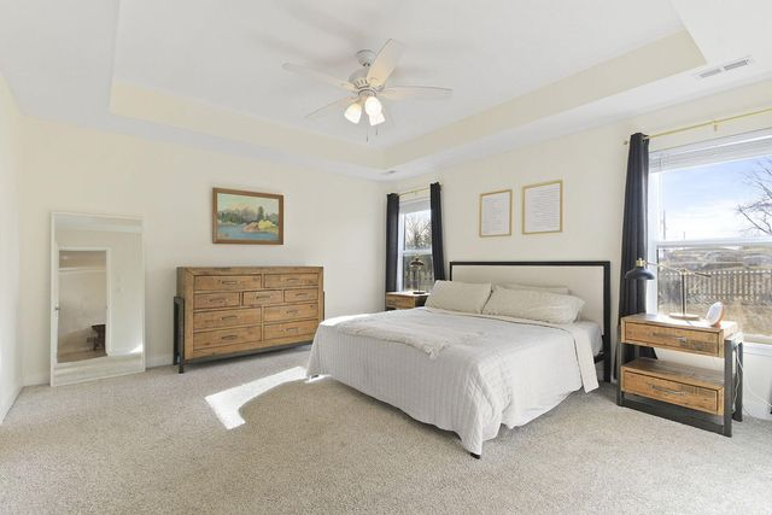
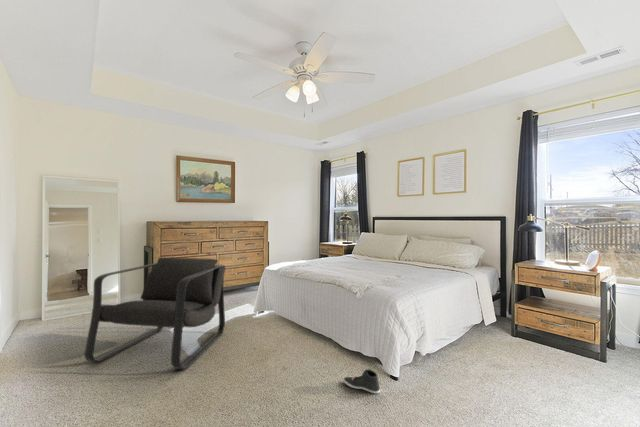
+ sneaker [342,368,381,395]
+ armchair [84,257,227,370]
